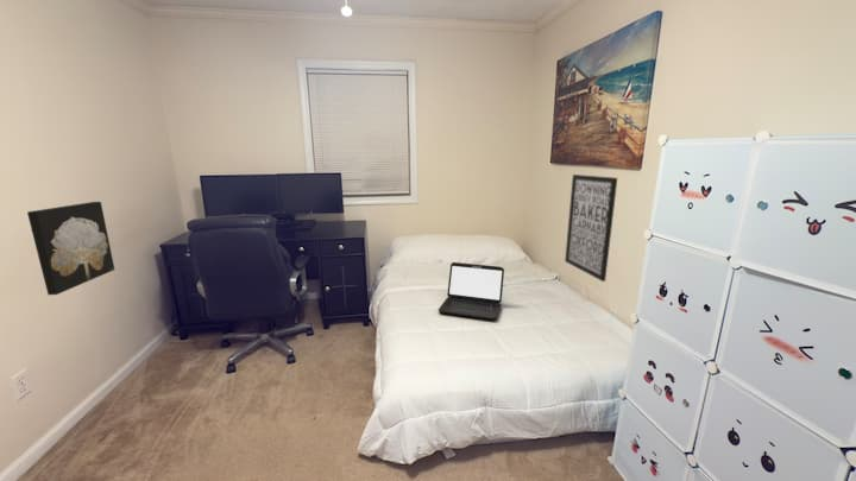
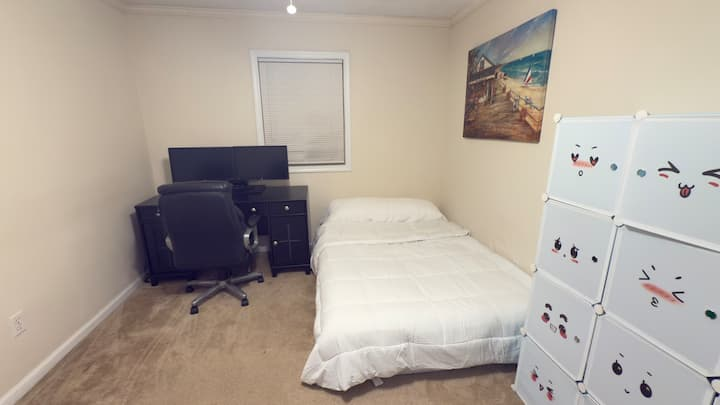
- wall art [26,201,115,296]
- laptop [438,261,505,322]
- wall art [564,173,618,283]
